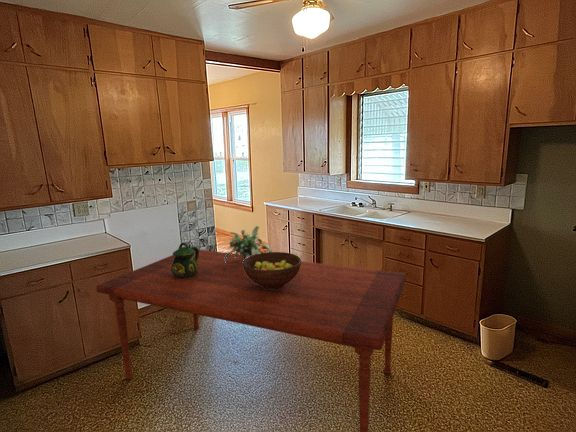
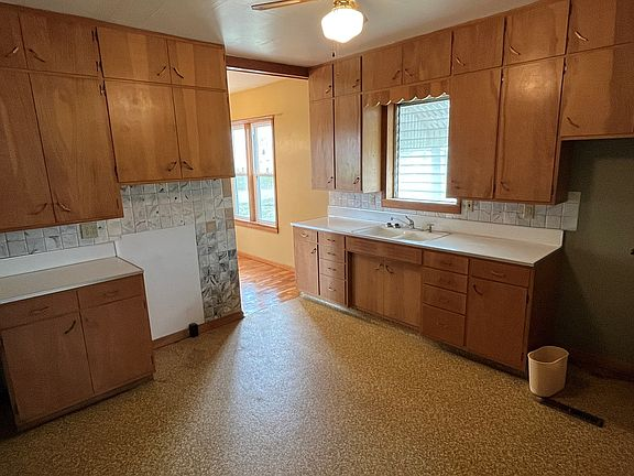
- potted plant [224,225,273,263]
- ceramic pitcher [171,242,199,279]
- dining table [95,249,407,432]
- fruit bowl [243,251,302,289]
